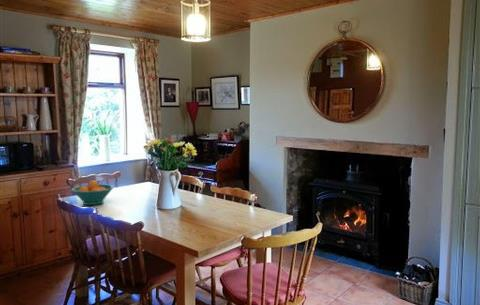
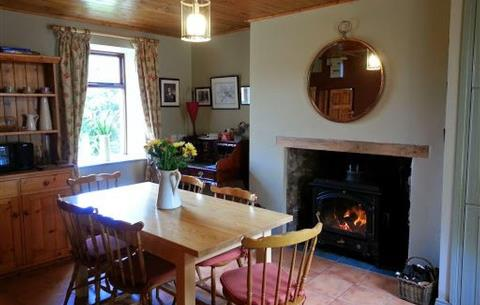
- fruit bowl [70,180,114,206]
